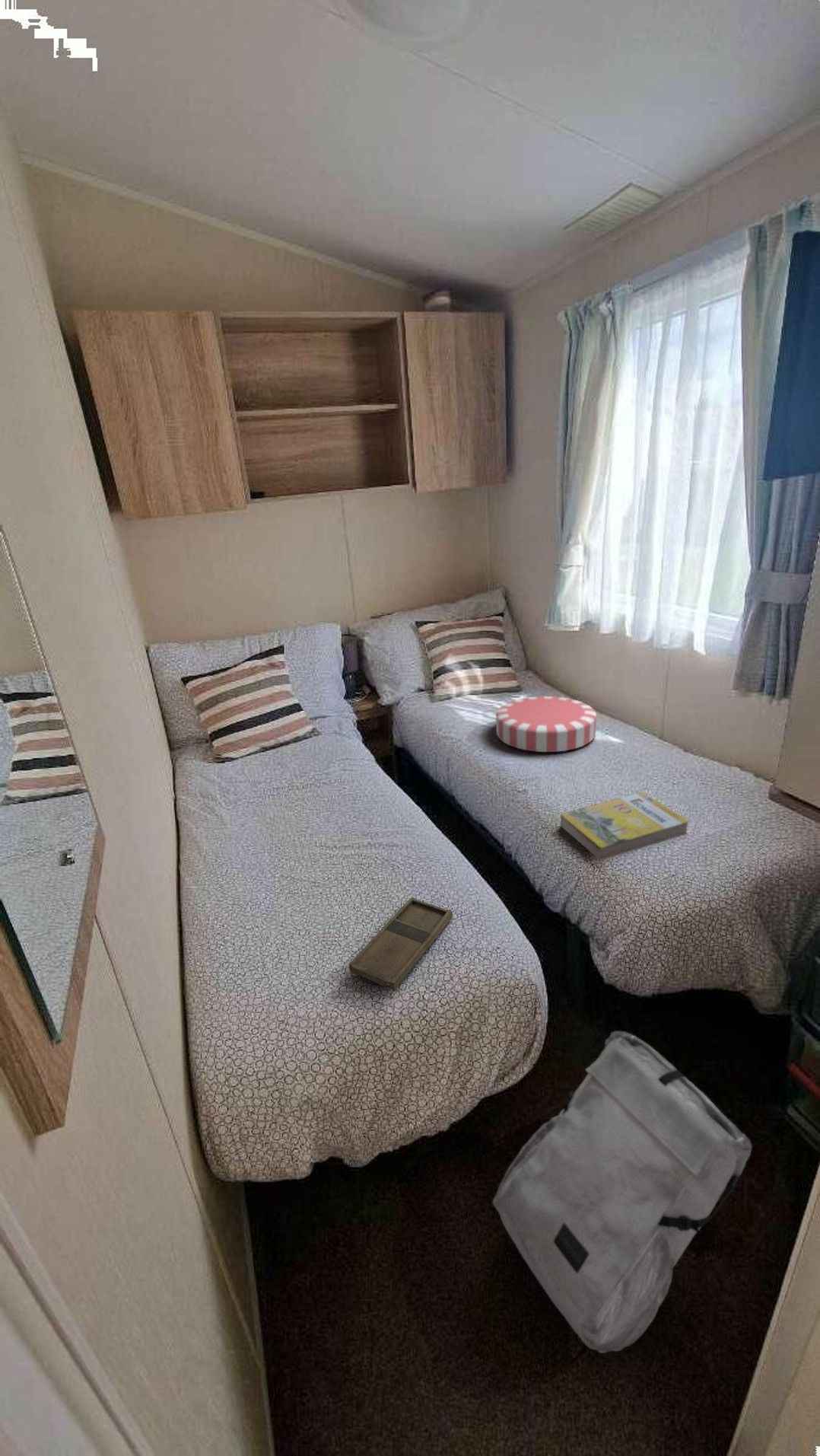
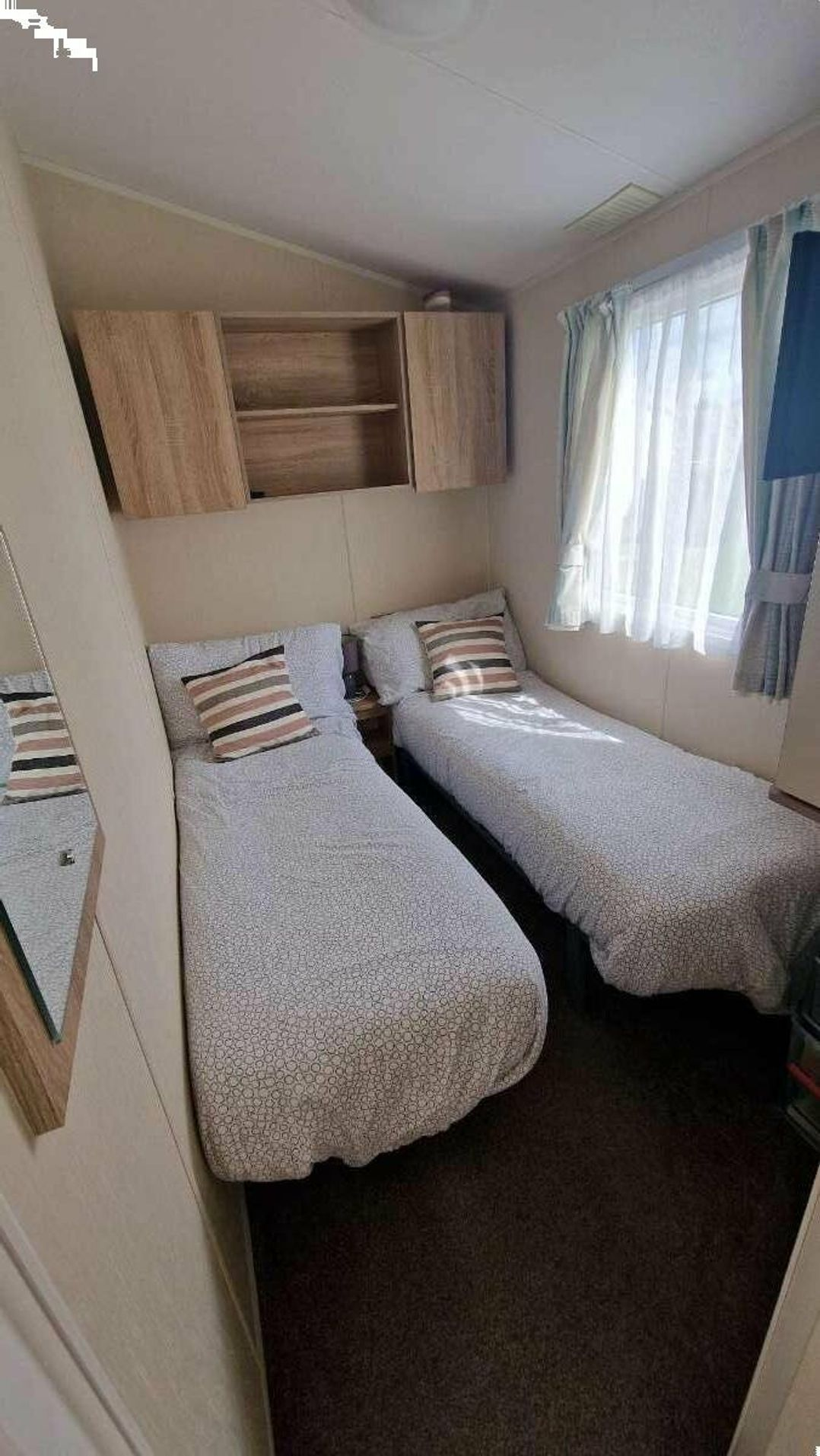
- backpack [492,1031,753,1354]
- tray [348,897,453,991]
- book [560,791,691,862]
- cushion [495,696,597,753]
